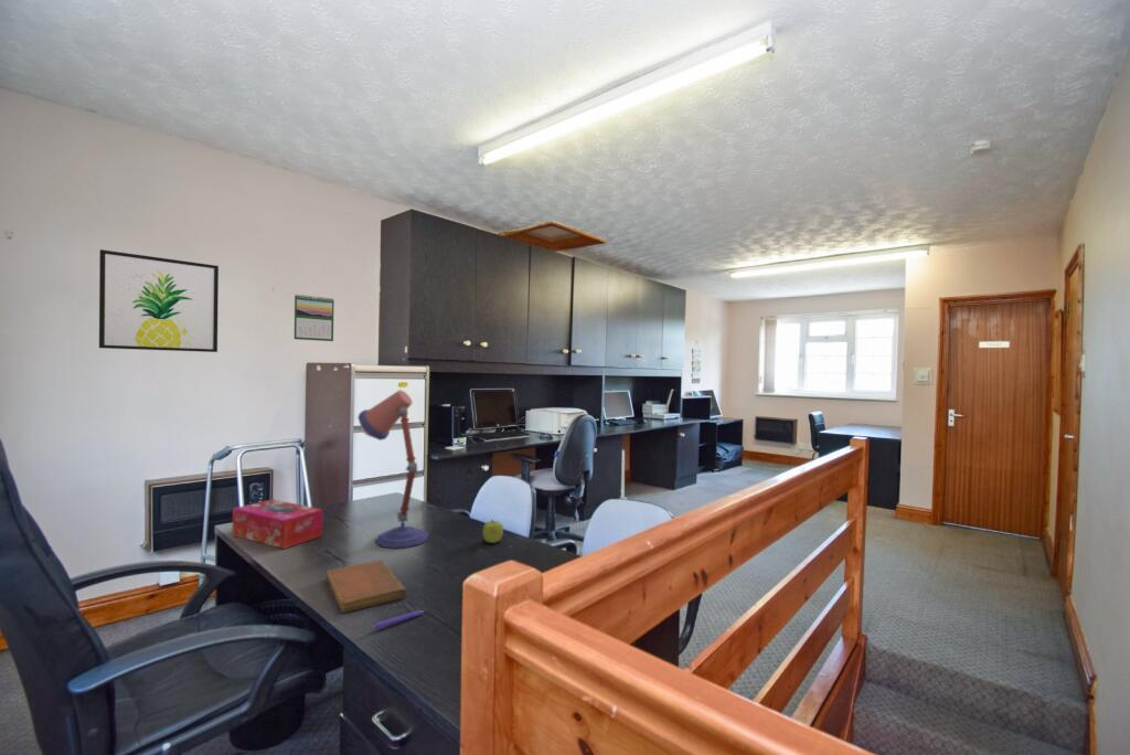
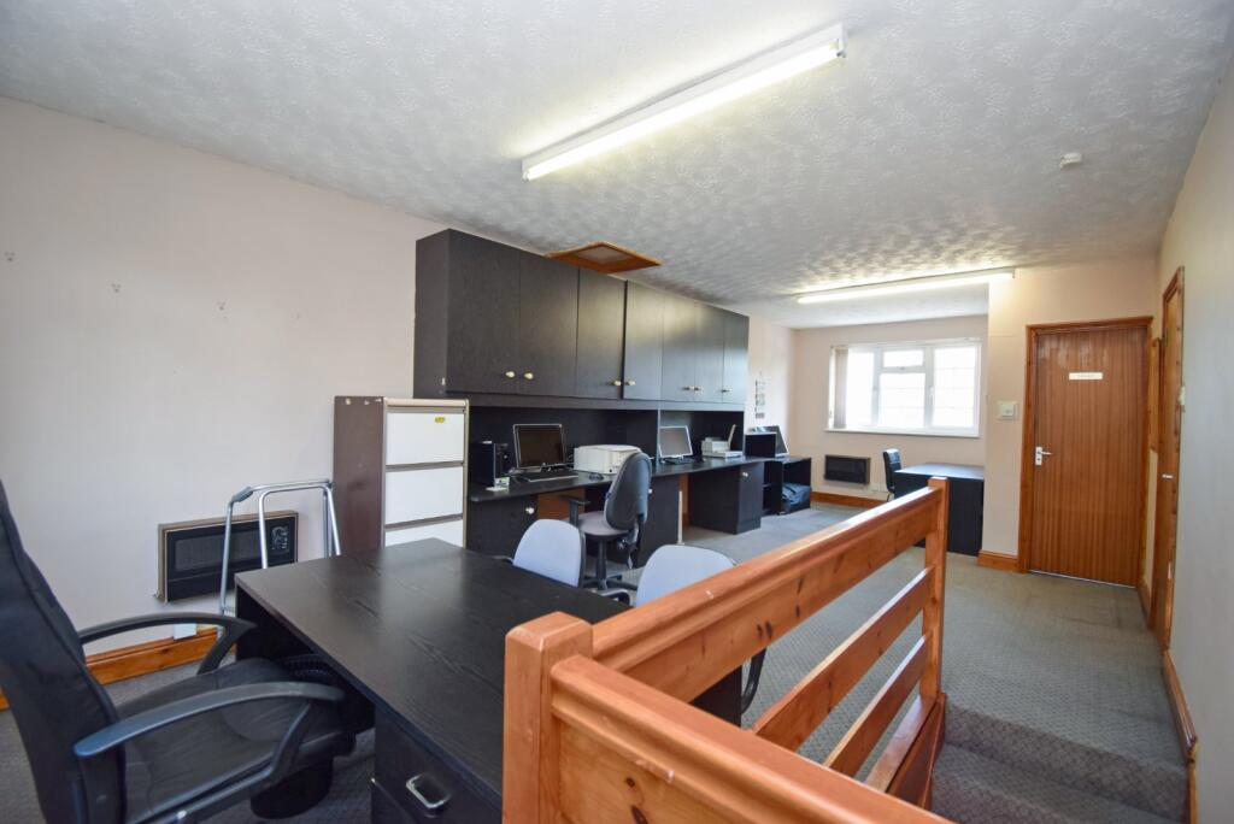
- tissue box [232,498,324,550]
- wall art [98,248,220,353]
- pen [372,609,426,630]
- calendar [294,294,335,342]
- fruit [481,518,504,544]
- desk lamp [356,389,429,550]
- notebook [326,560,407,614]
